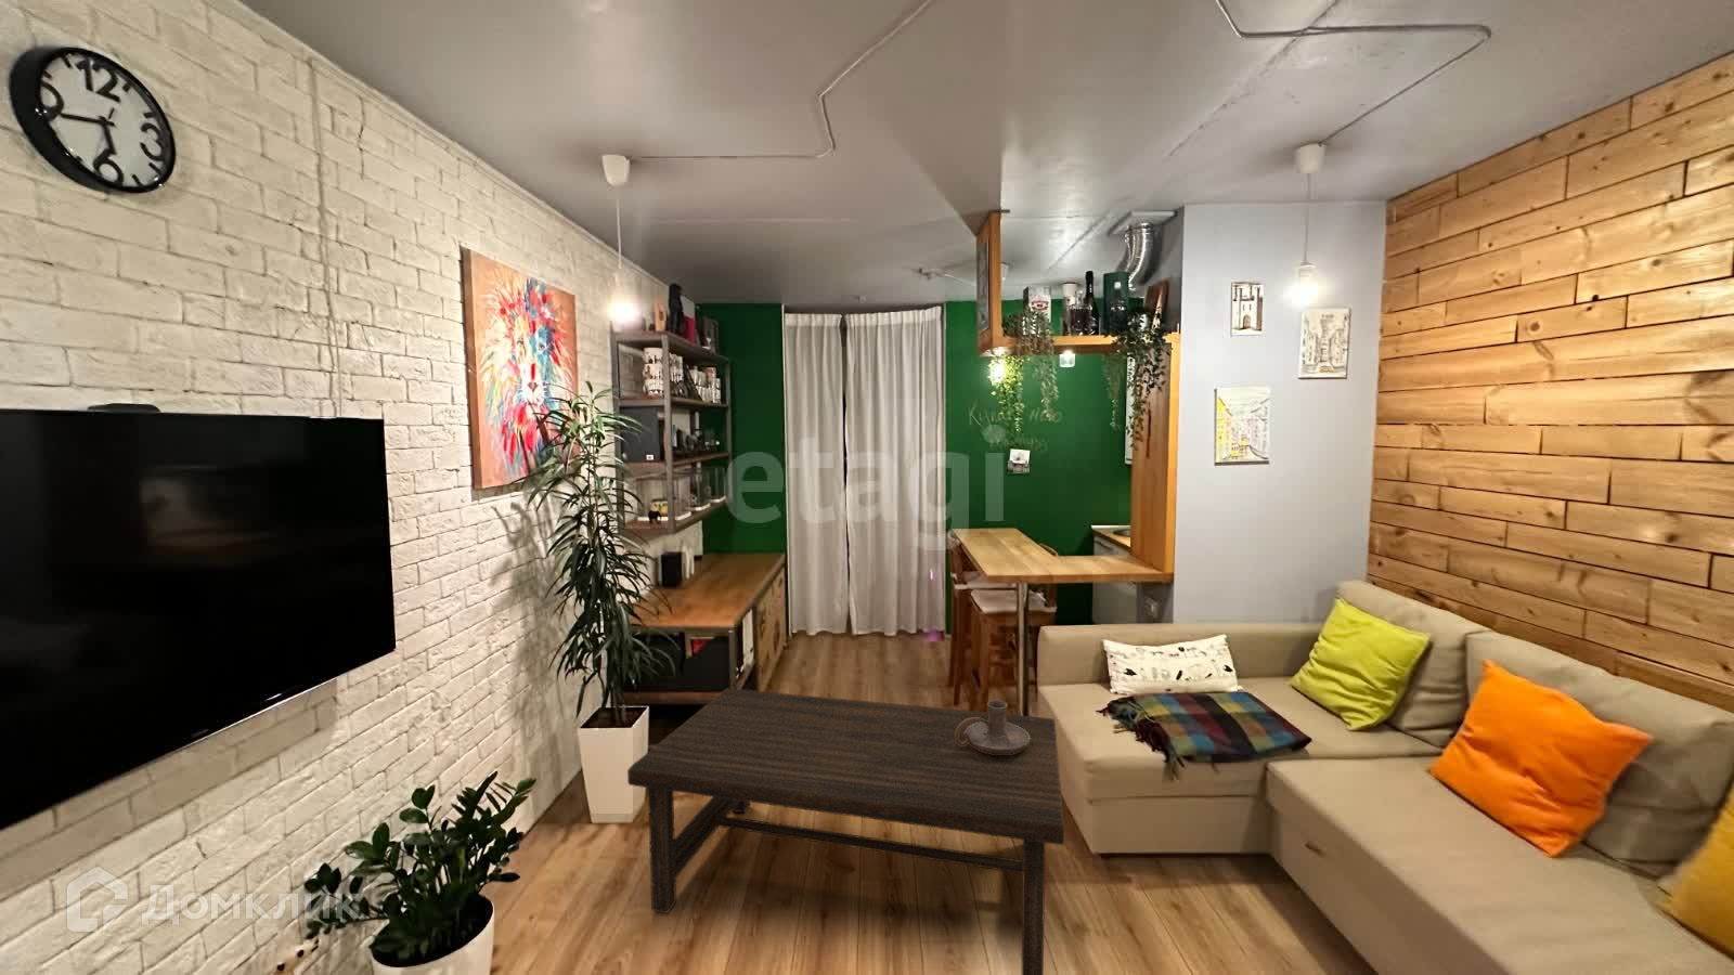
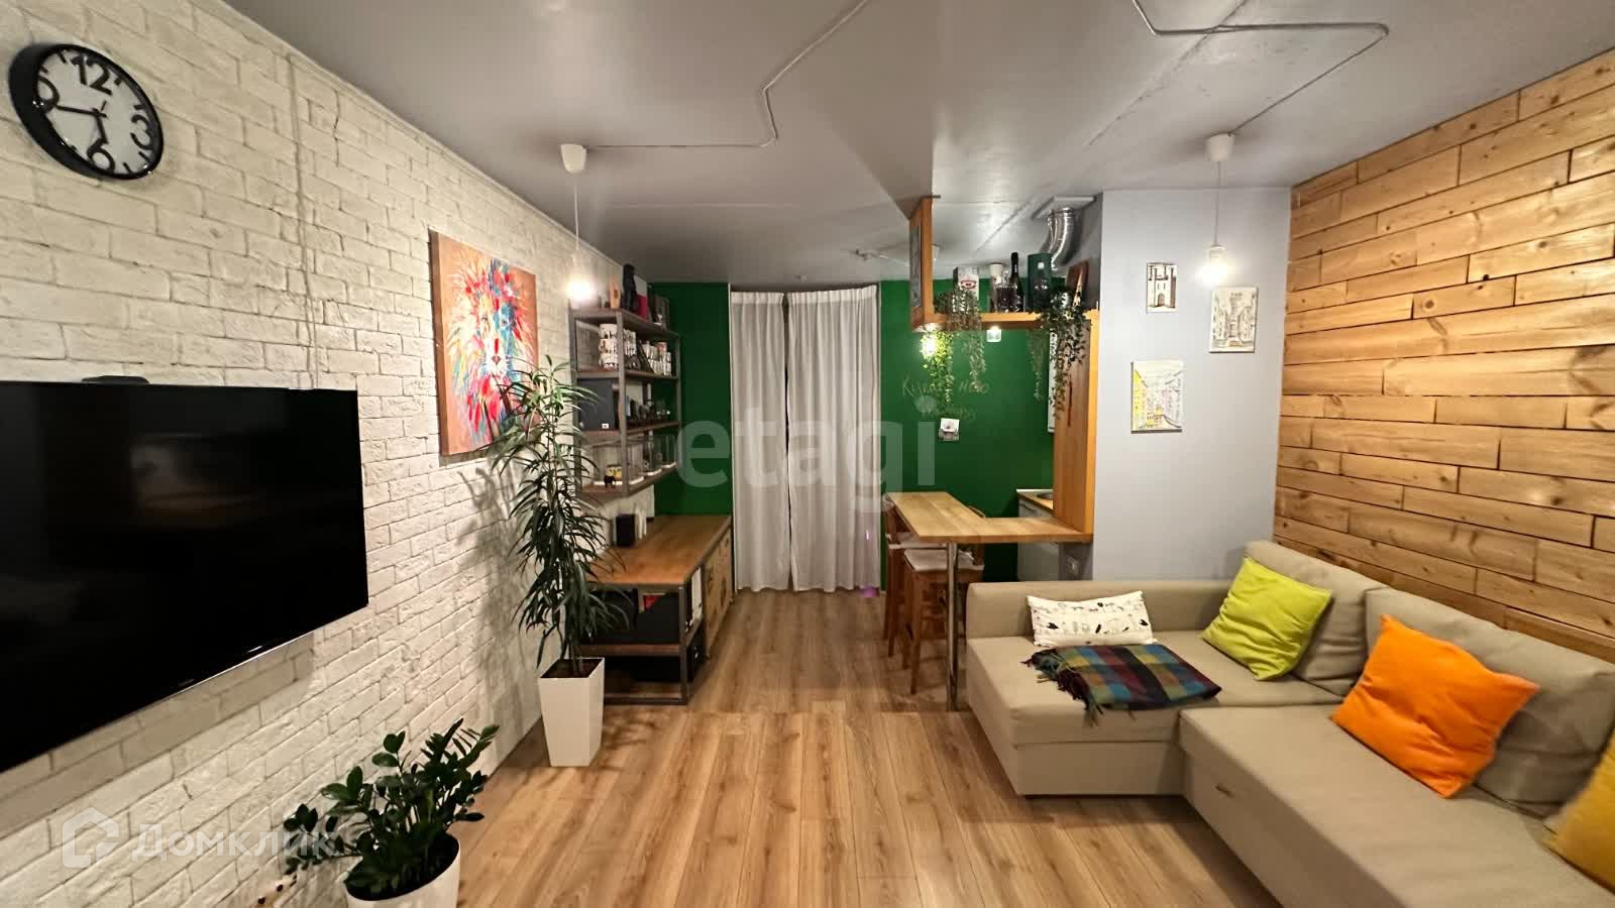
- coffee table [626,687,1066,975]
- candle holder [955,700,1030,754]
